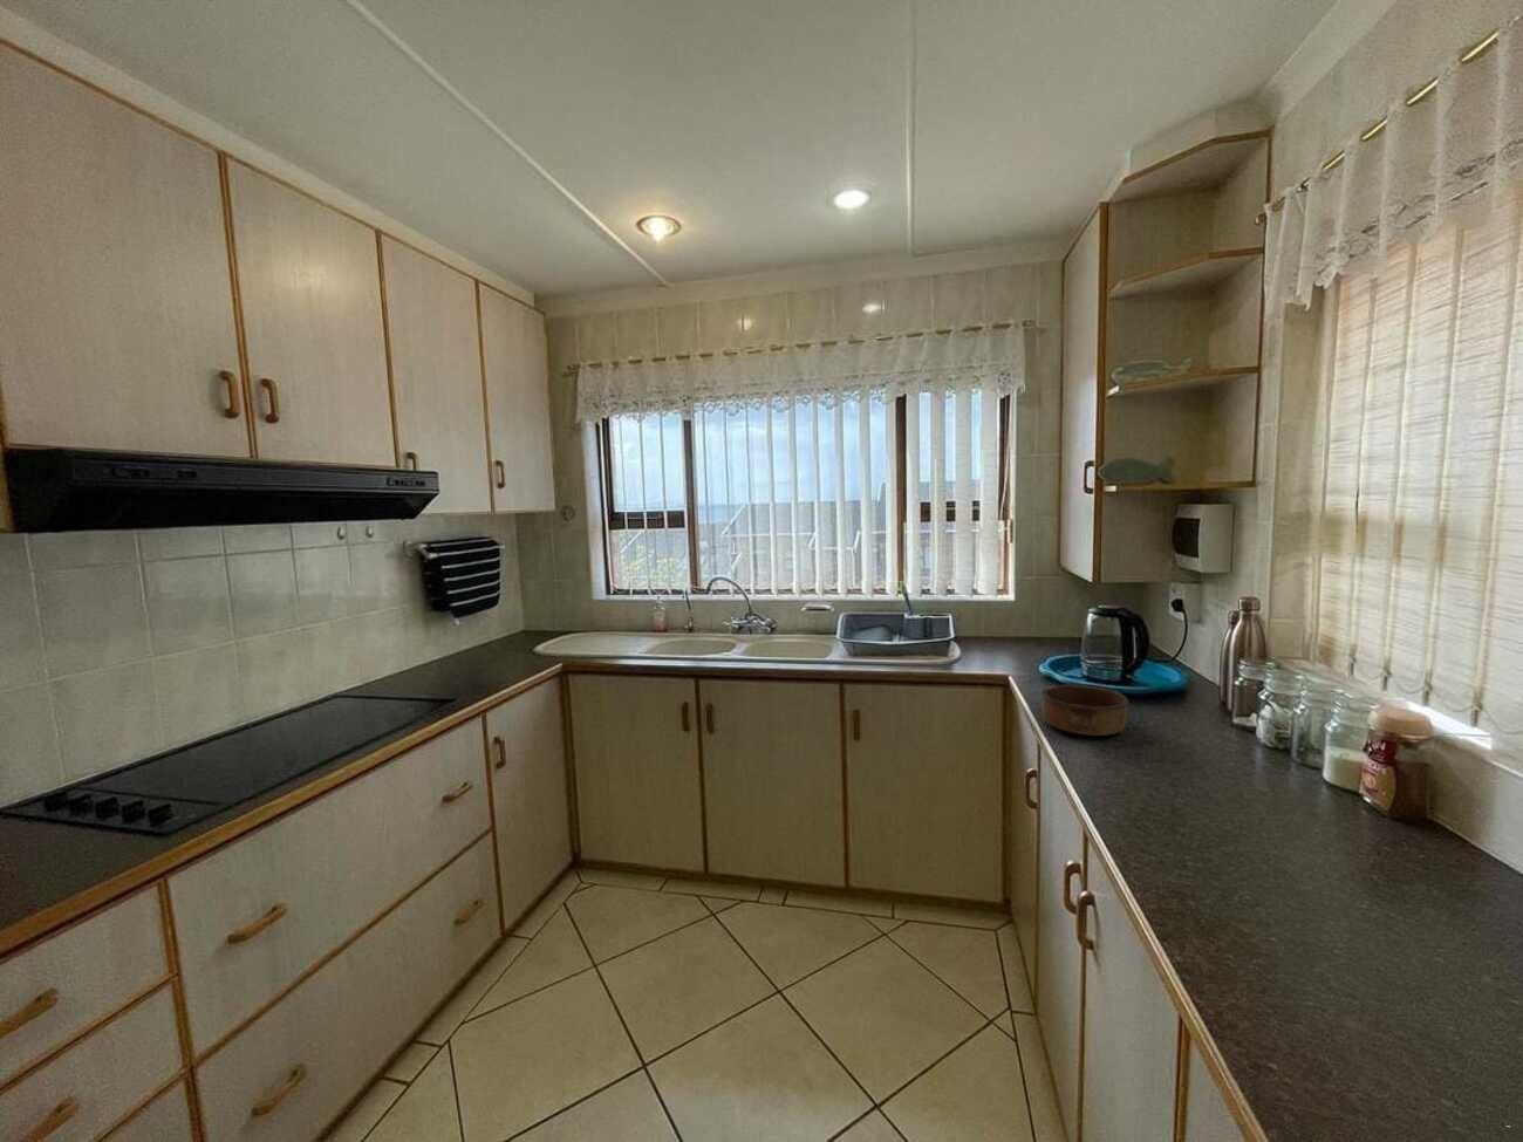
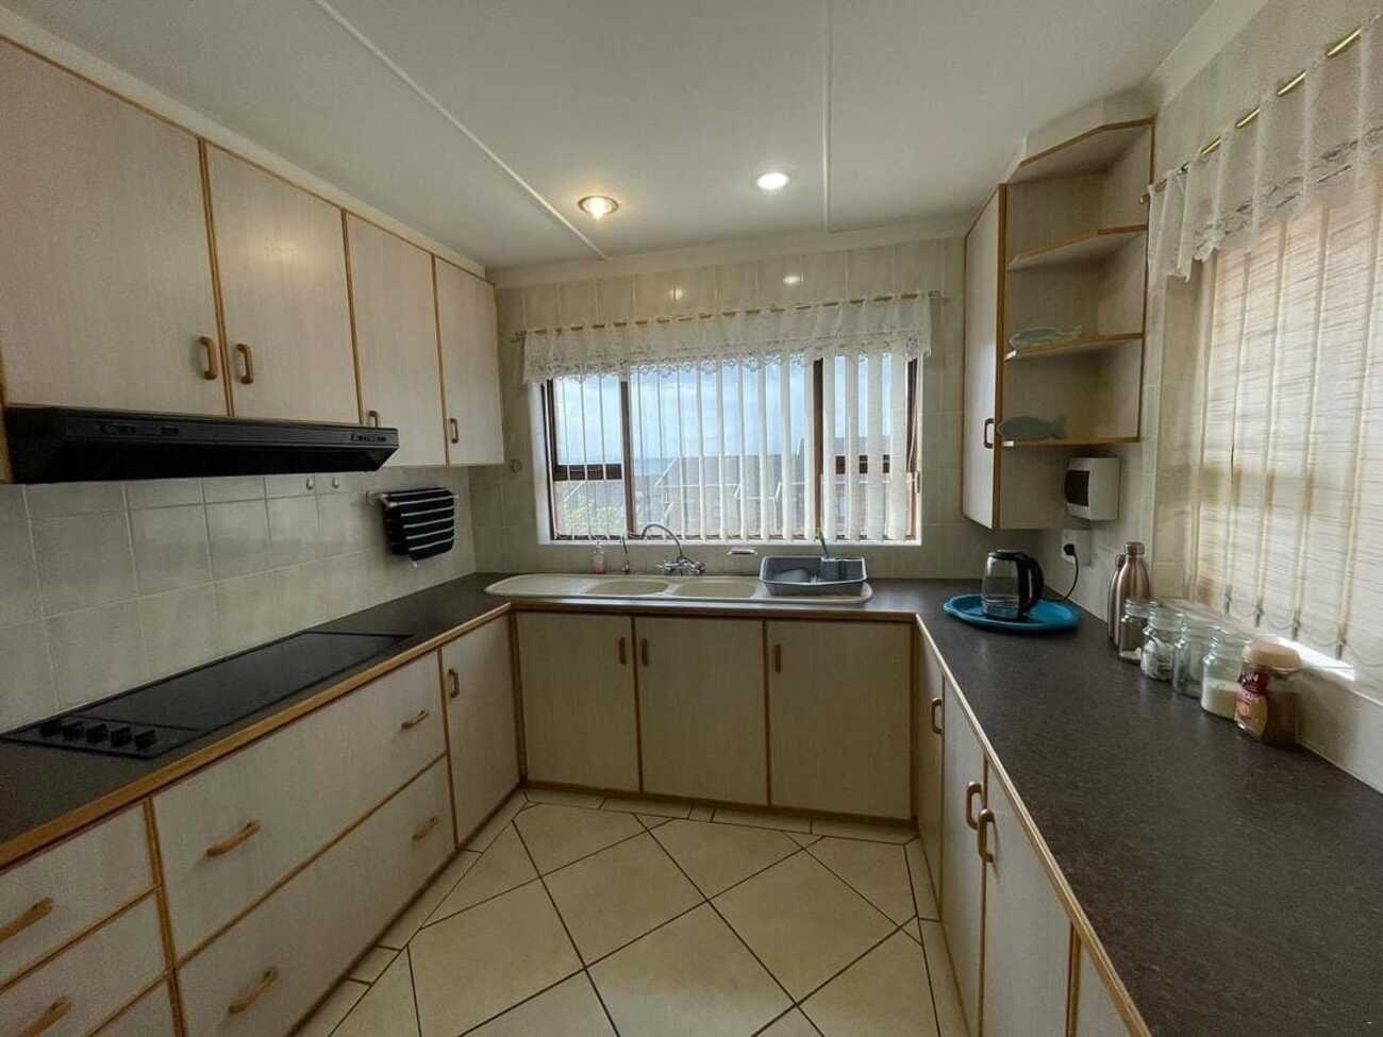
- bowl [1041,684,1131,737]
